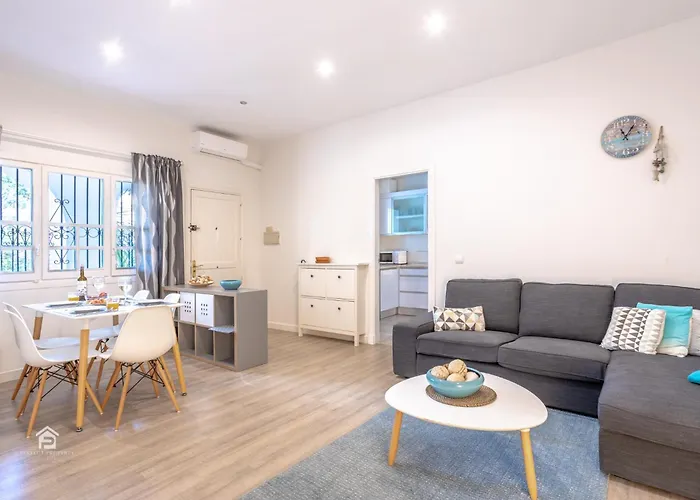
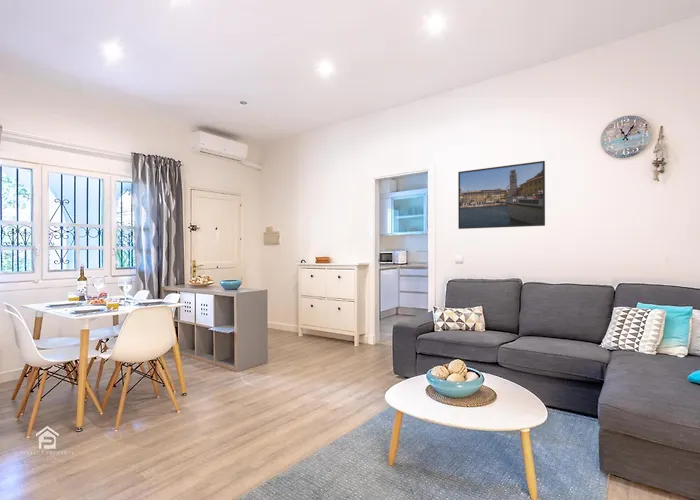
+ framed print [457,160,546,230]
